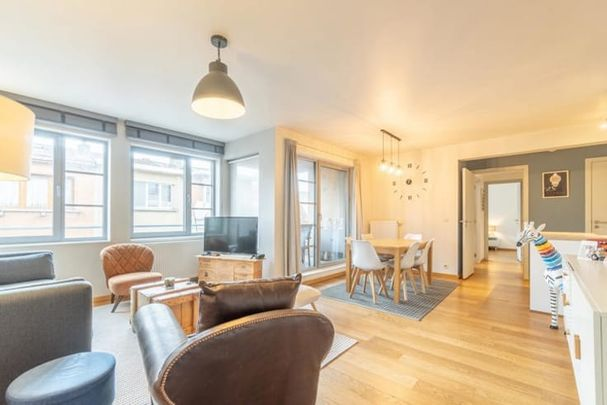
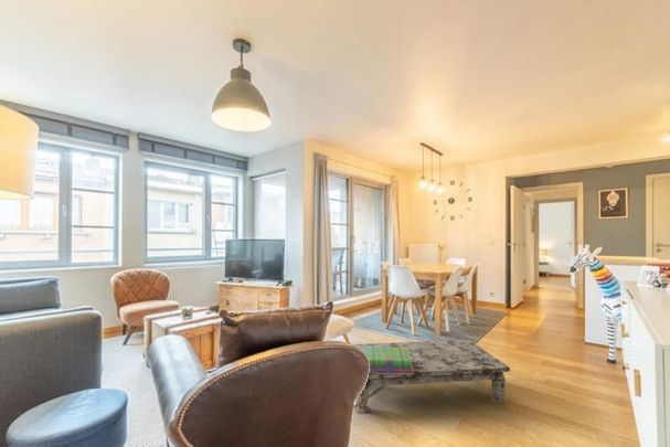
+ coffee table [352,339,511,415]
+ stack of books [364,347,414,374]
